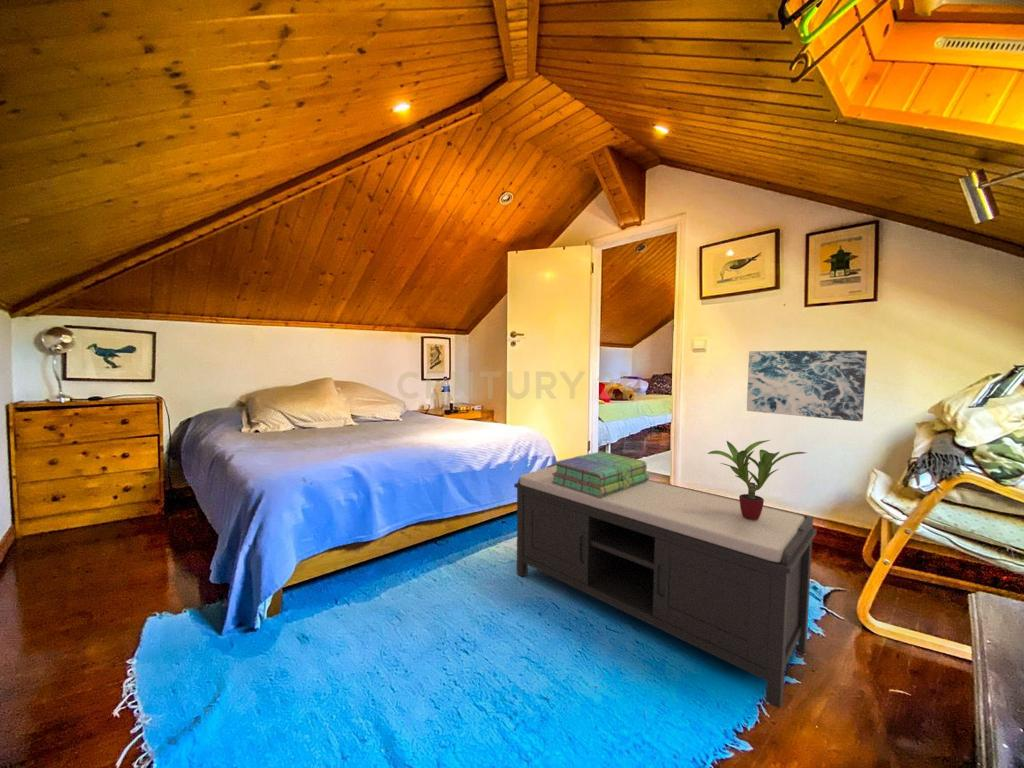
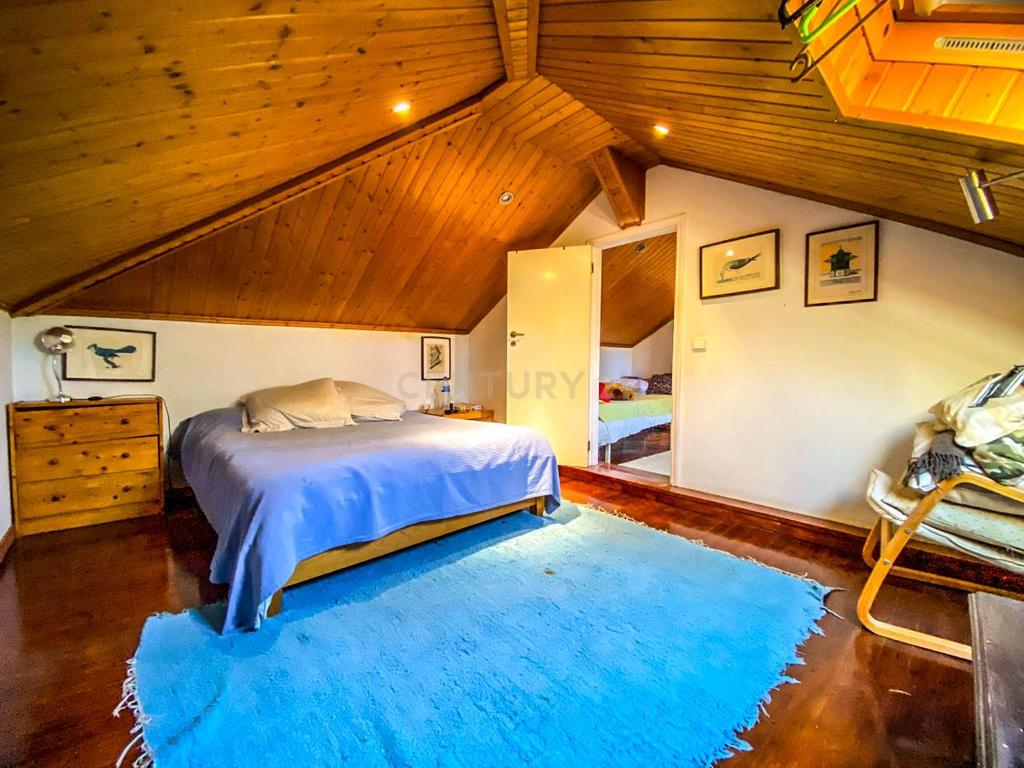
- potted plant [706,439,807,520]
- bench [513,463,818,710]
- wall art [746,349,868,423]
- stack of books [552,450,650,498]
